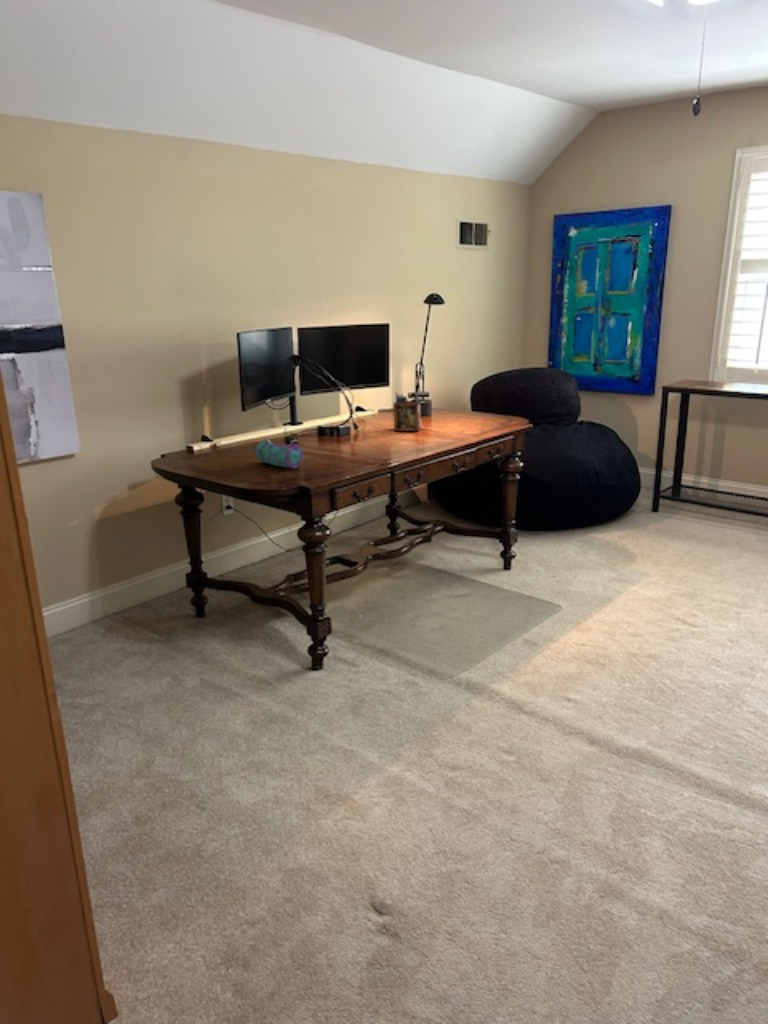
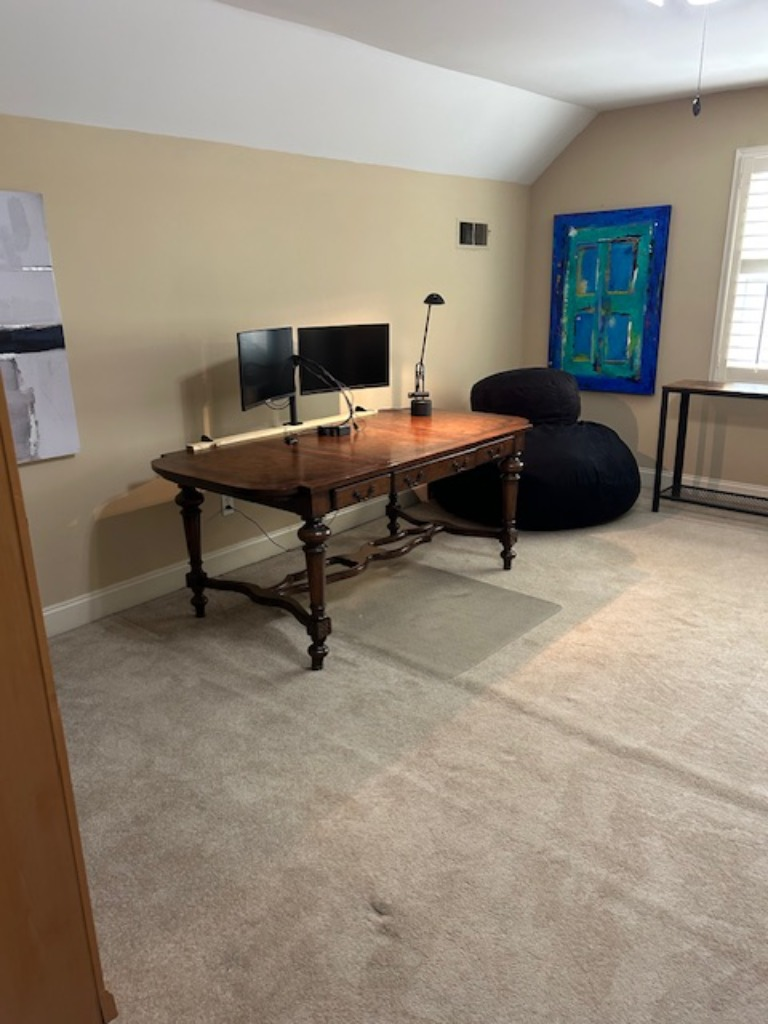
- desk organizer [392,390,422,432]
- pencil case [252,437,304,469]
